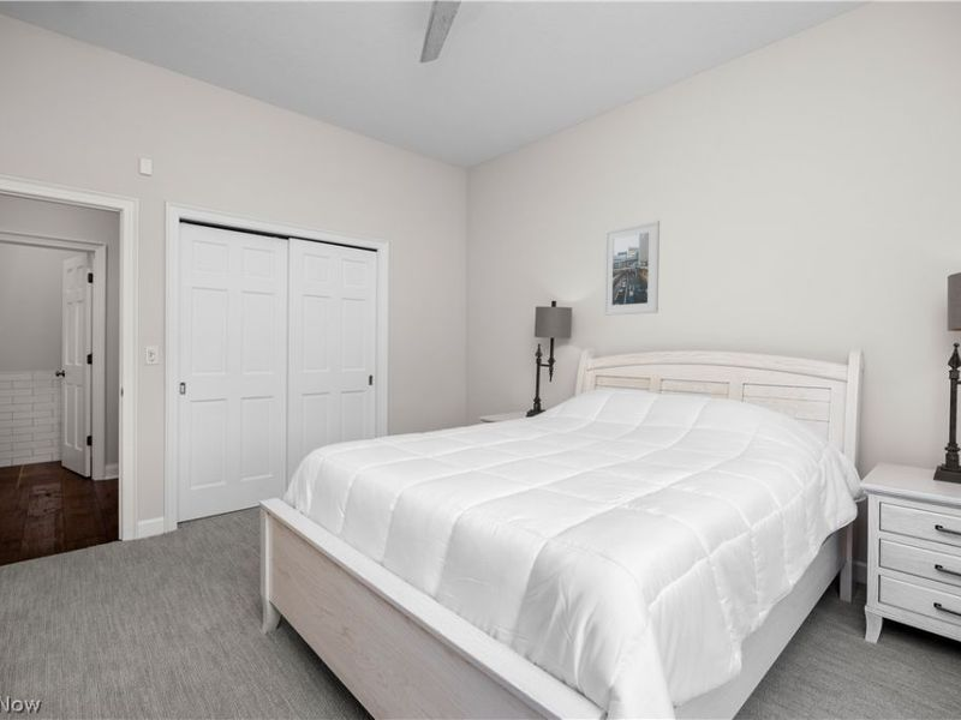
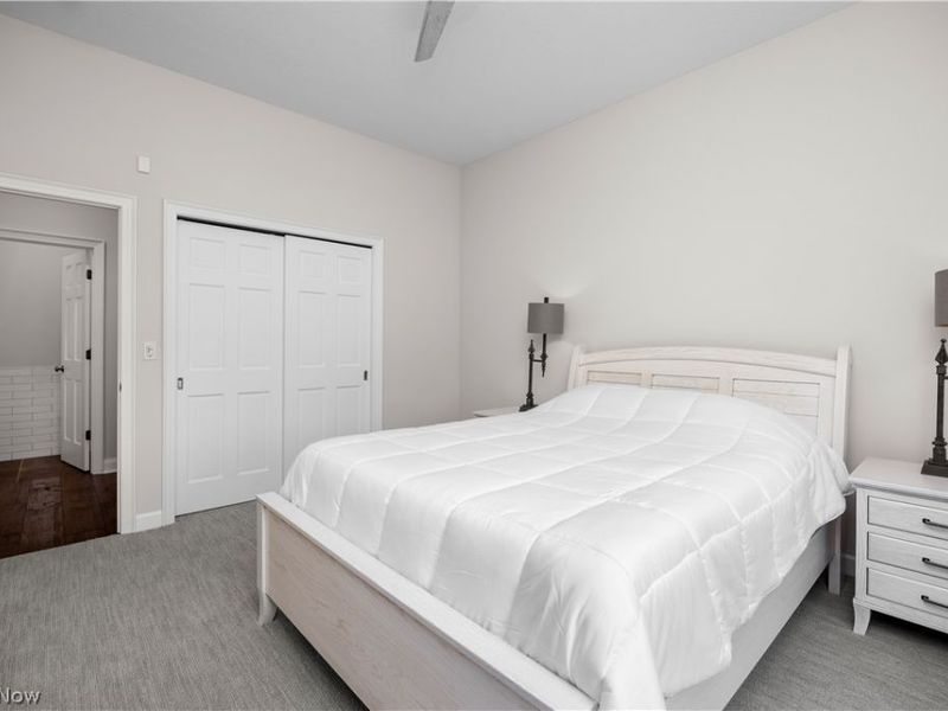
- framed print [602,220,661,317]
